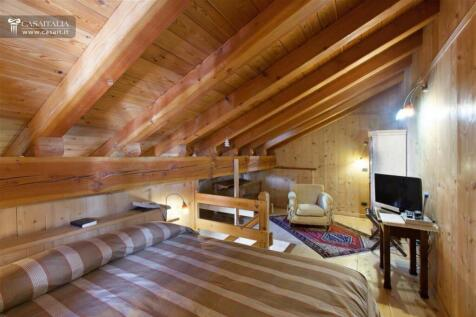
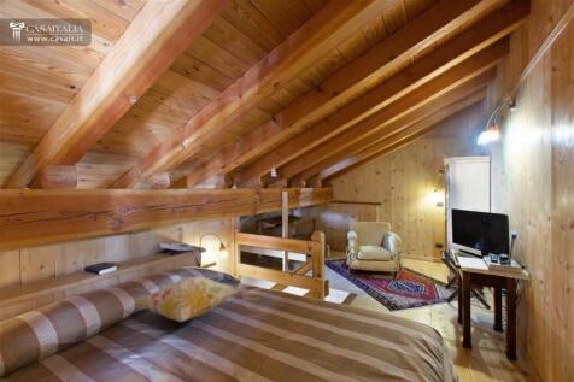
+ decorative pillow [131,276,241,323]
